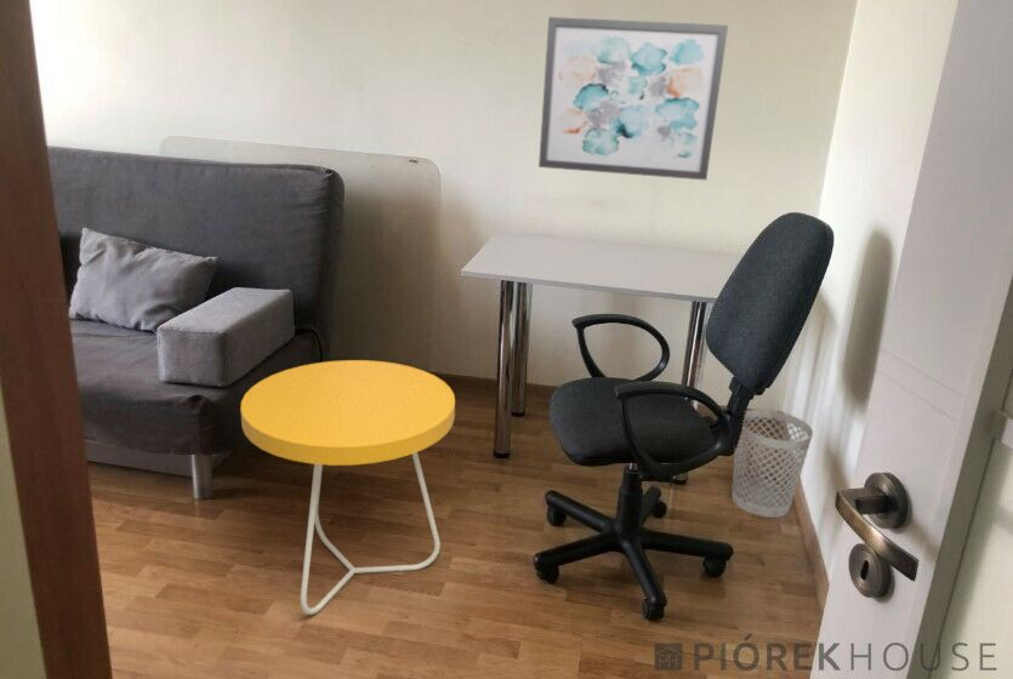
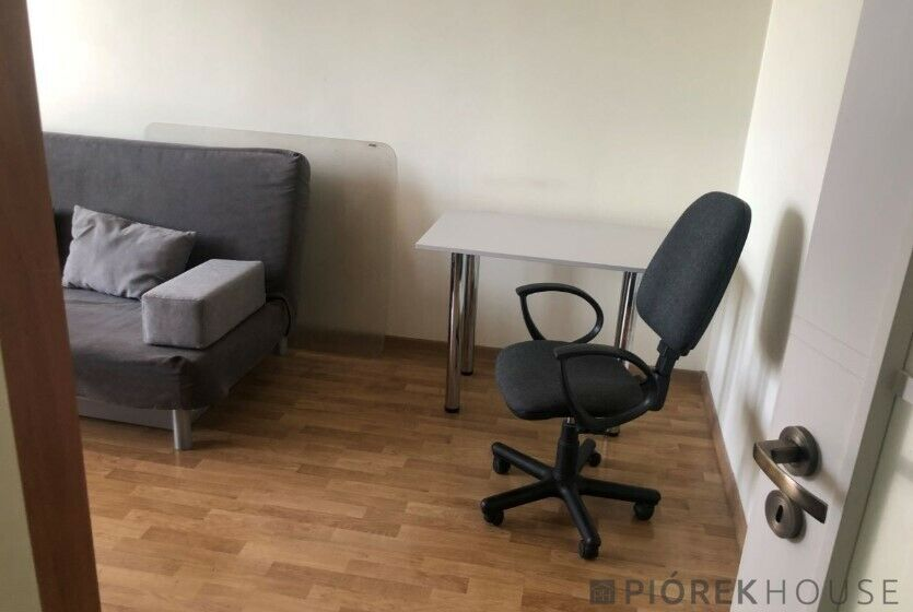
- wastebasket [730,409,814,519]
- side table [239,359,456,616]
- wall art [537,16,729,182]
